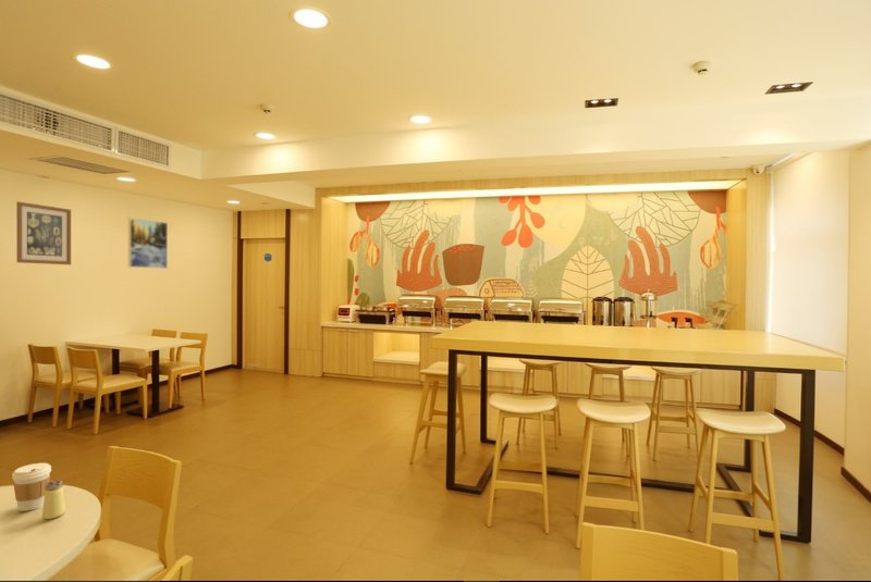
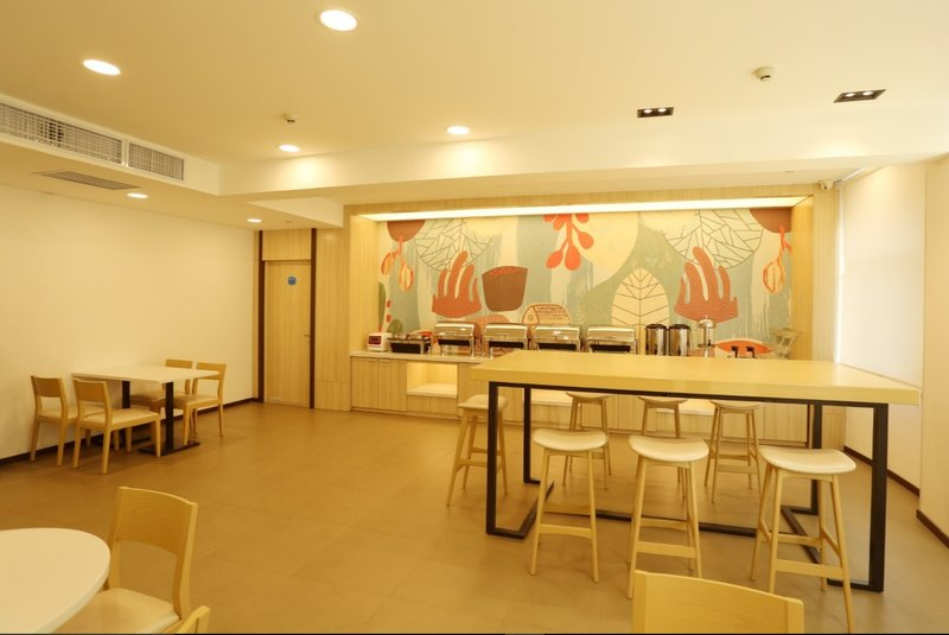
- saltshaker [41,479,66,520]
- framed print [127,216,169,270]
- wall art [16,200,72,265]
- coffee cup [11,462,52,512]
